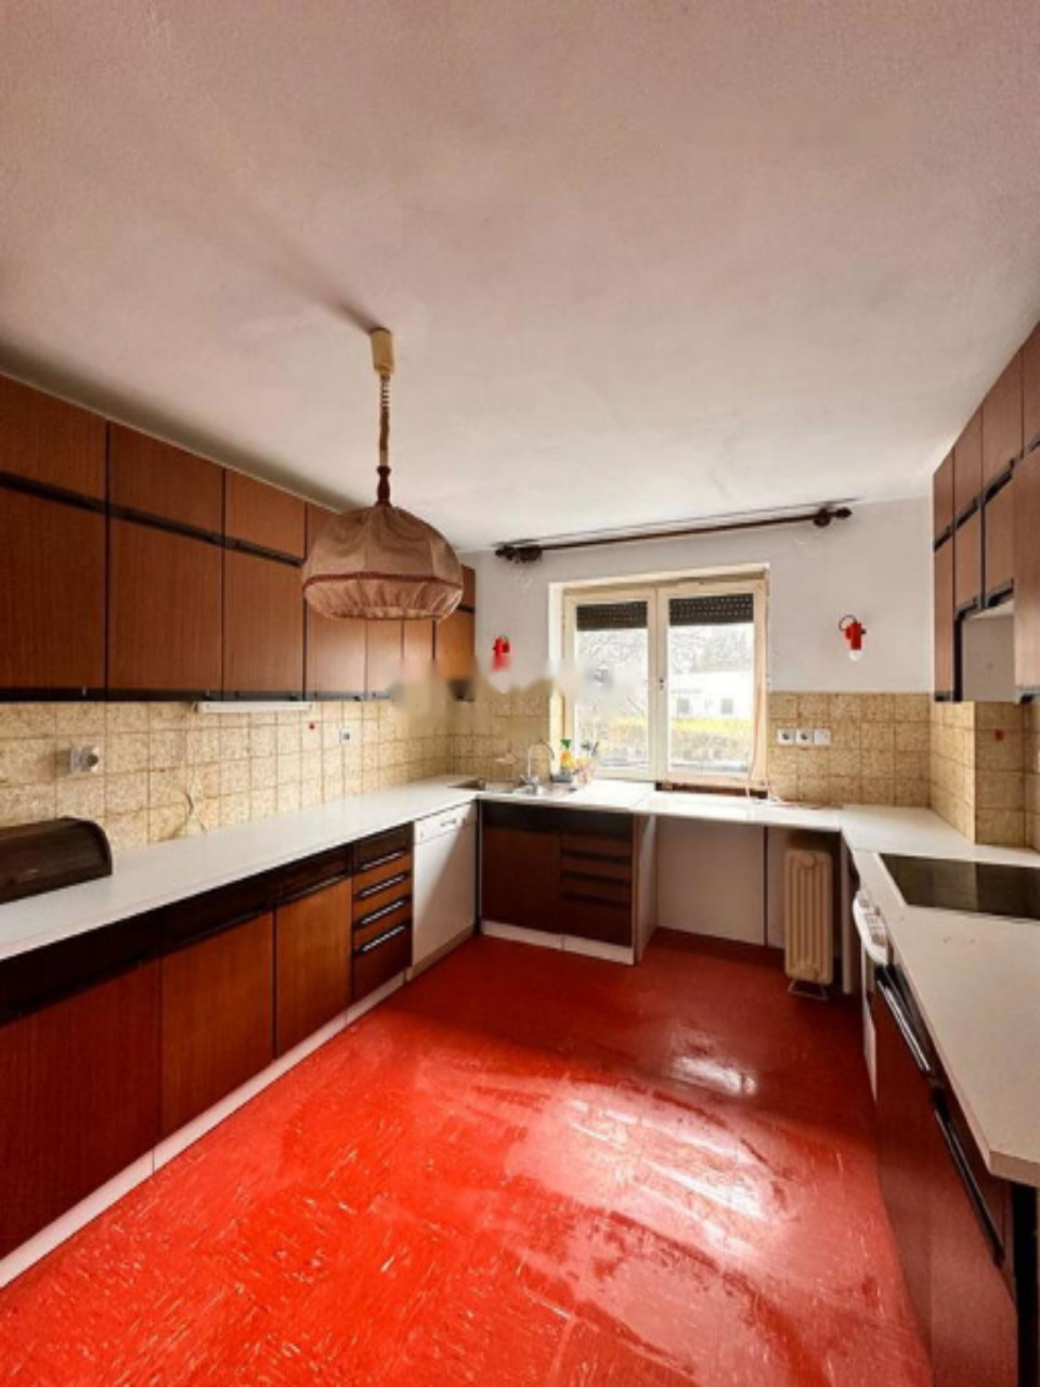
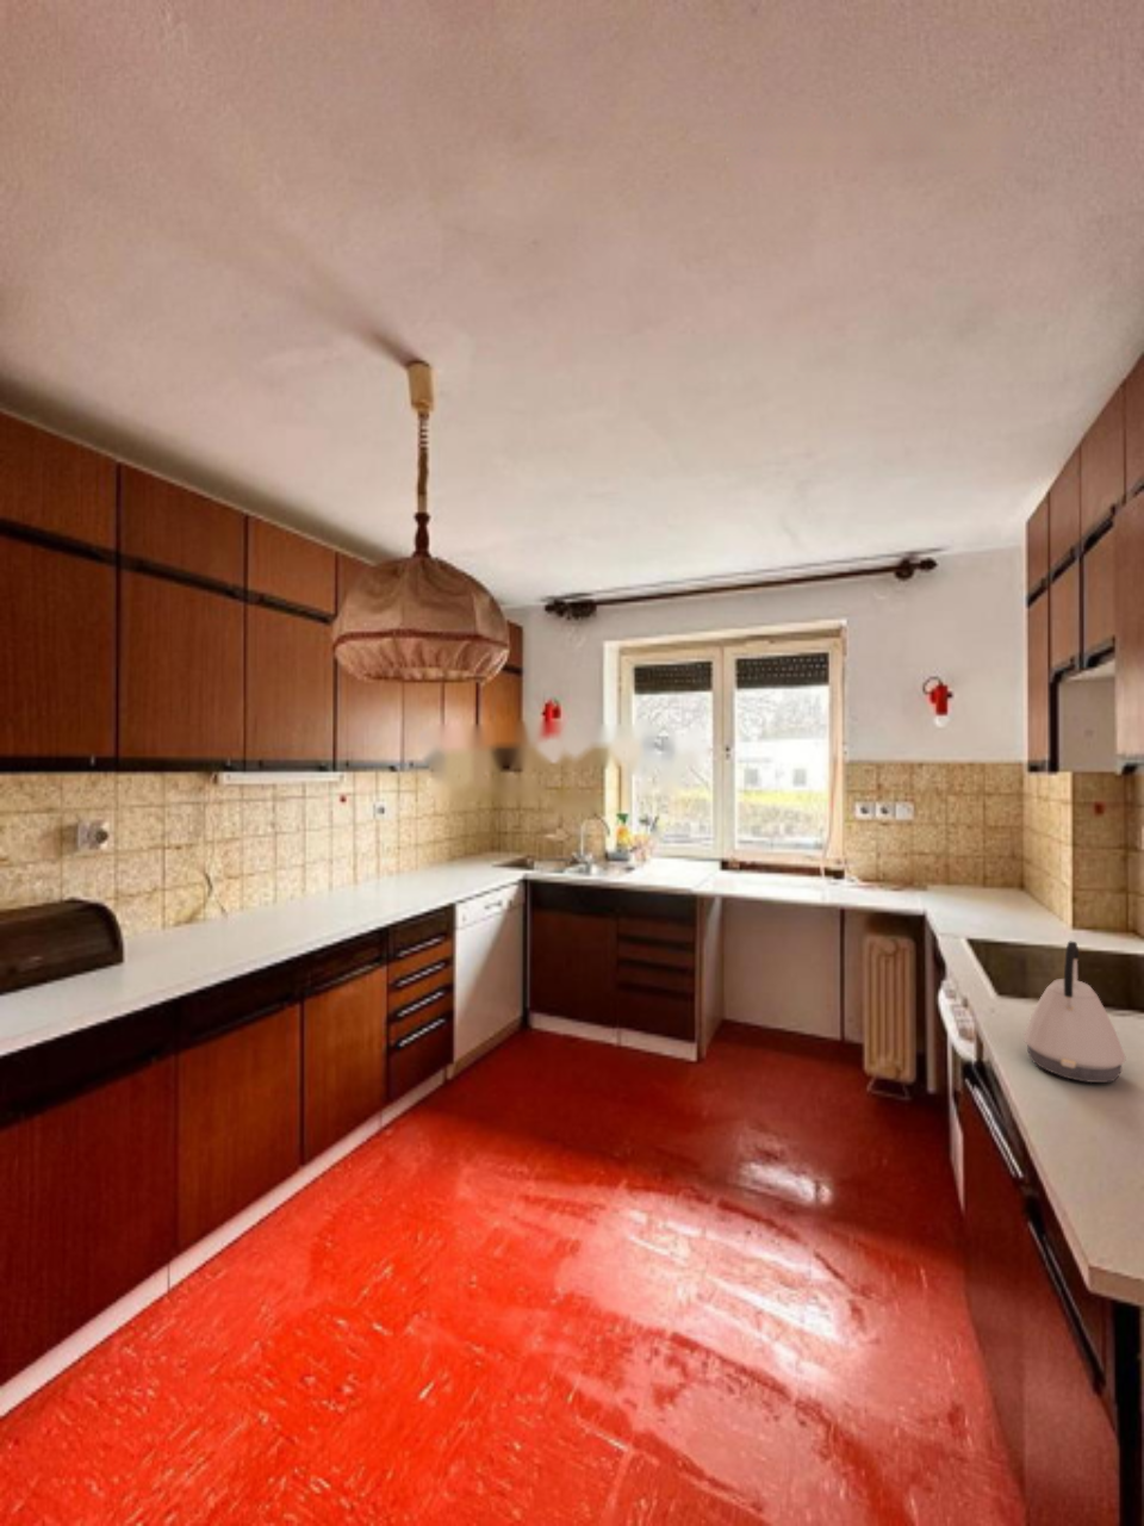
+ kettle [1023,941,1126,1084]
